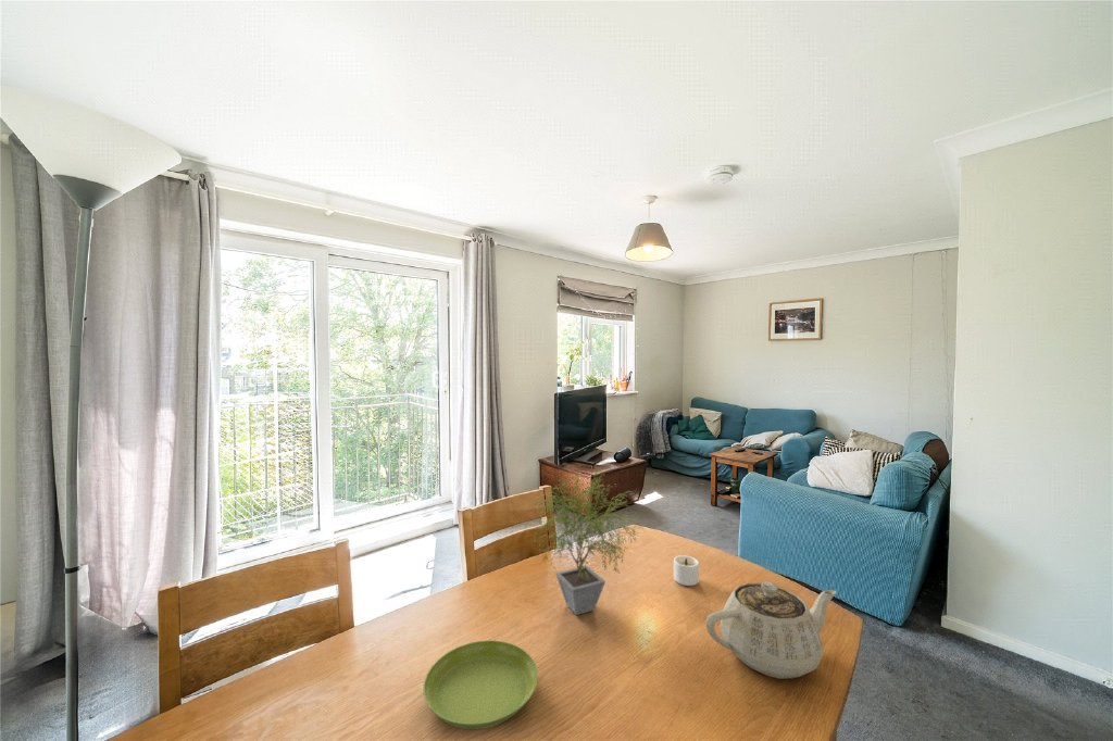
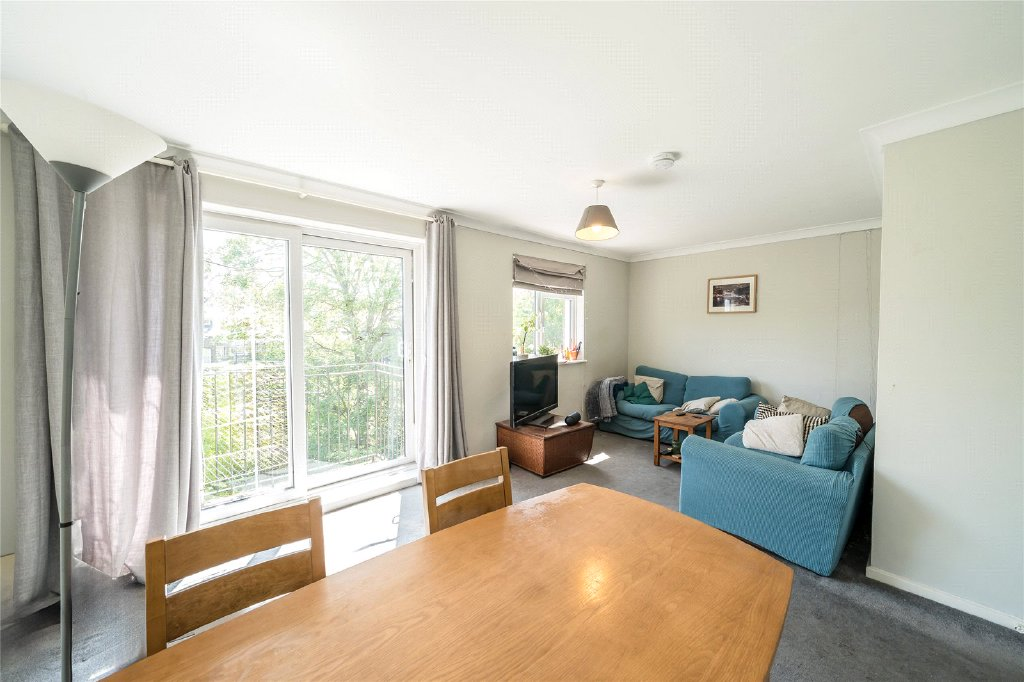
- potted plant [524,468,646,616]
- saucer [422,639,539,730]
- teapot [704,581,837,680]
- candle [673,554,700,587]
